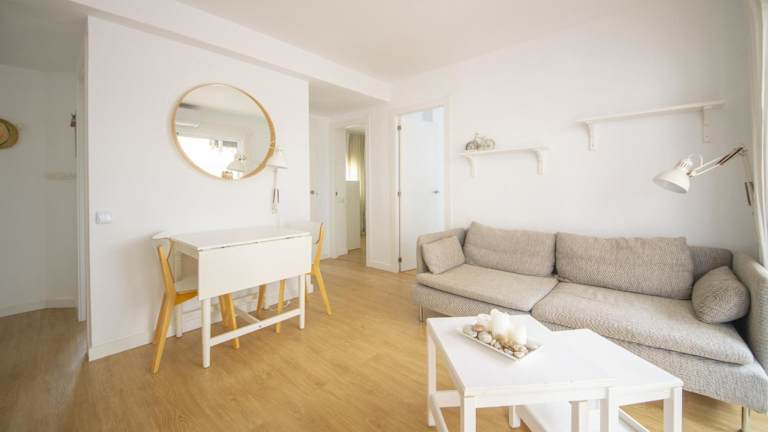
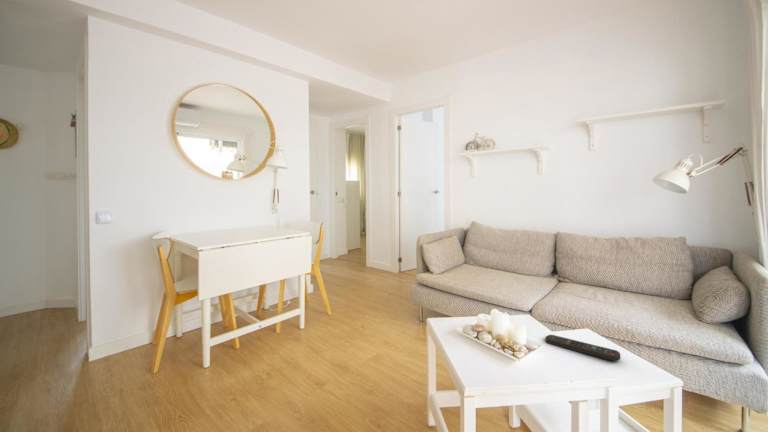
+ remote control [545,334,621,362]
